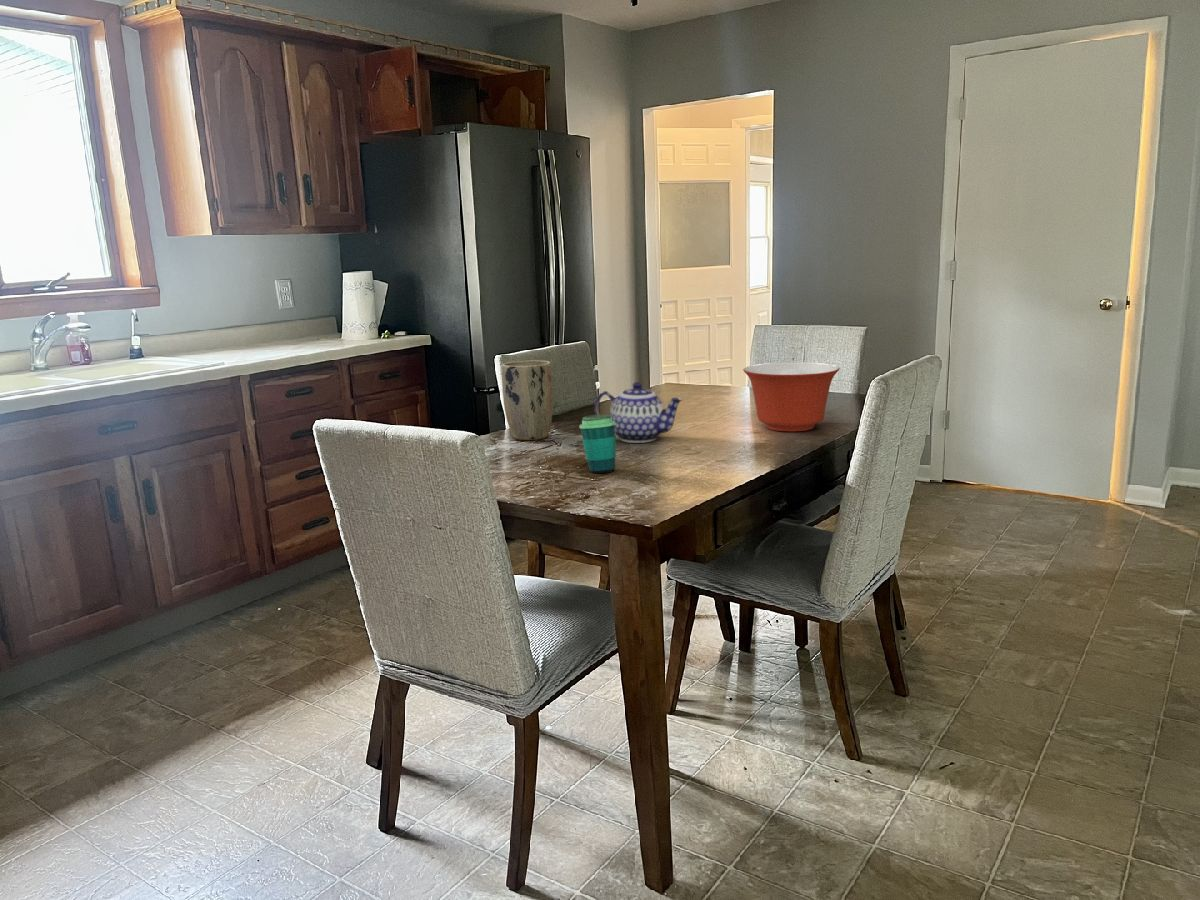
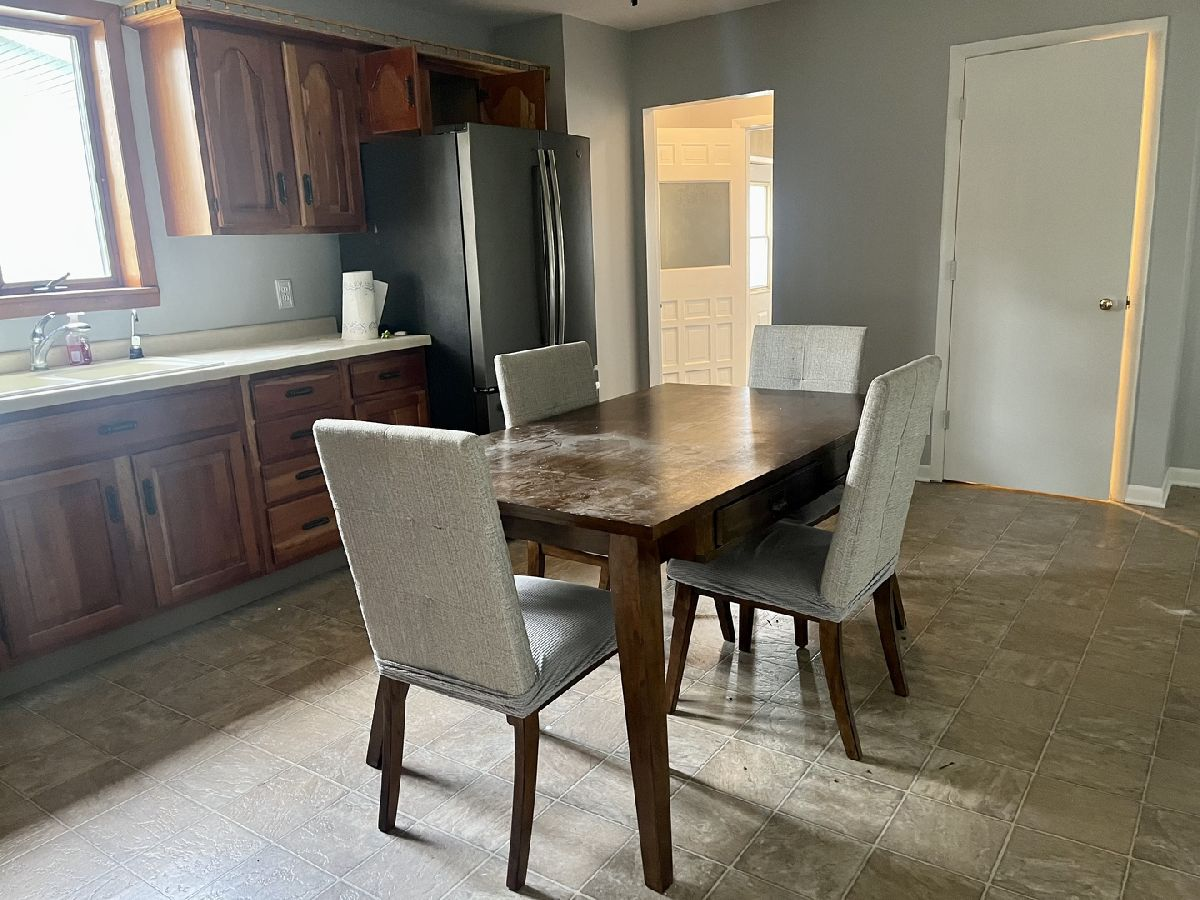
- teapot [594,381,683,444]
- mixing bowl [742,361,841,432]
- plant pot [501,359,554,441]
- cup [579,414,617,474]
